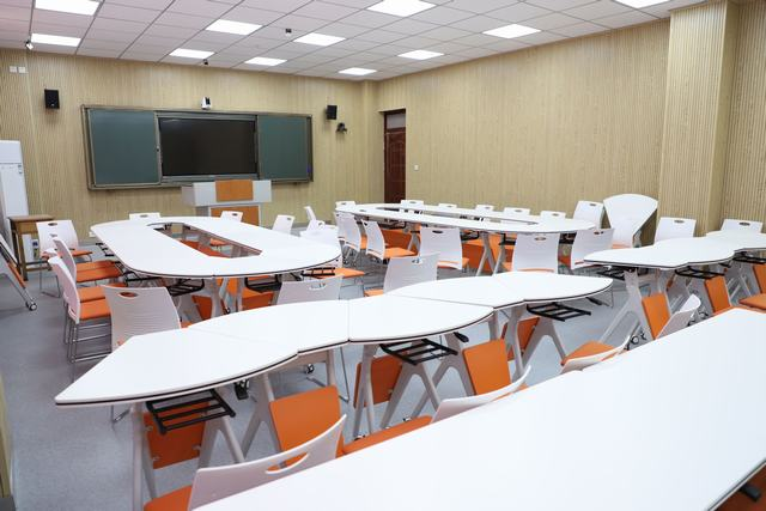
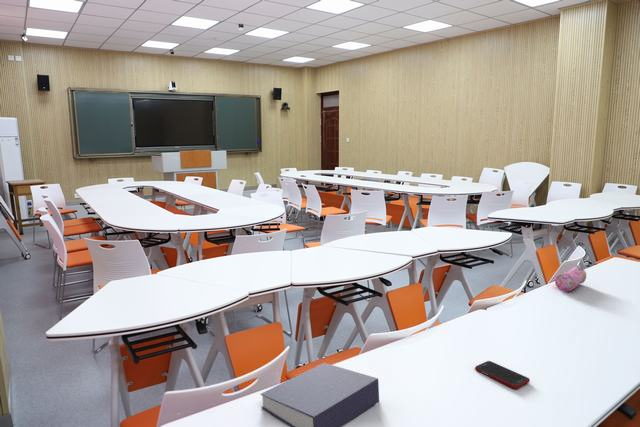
+ book [259,362,380,427]
+ cell phone [474,360,531,389]
+ pencil case [554,266,587,292]
